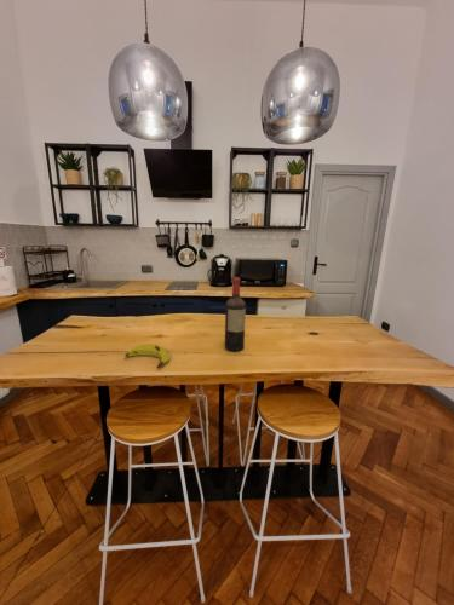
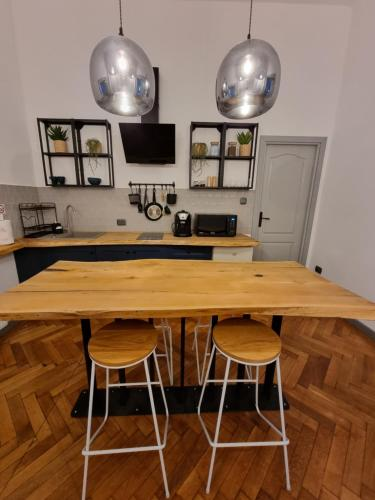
- wine bottle [224,276,247,352]
- banana [123,344,171,369]
